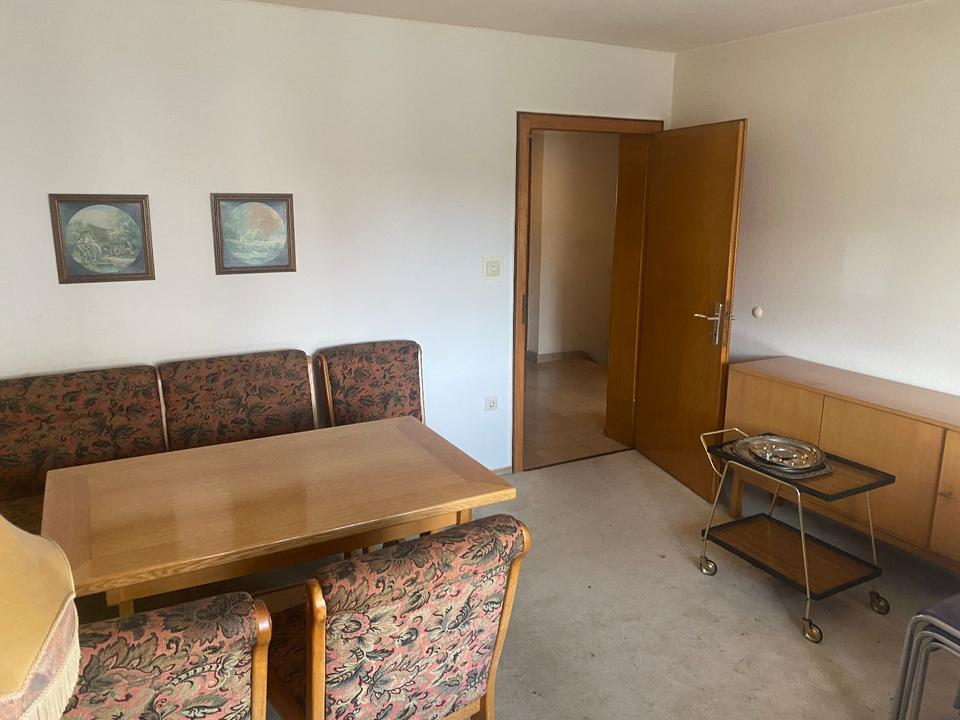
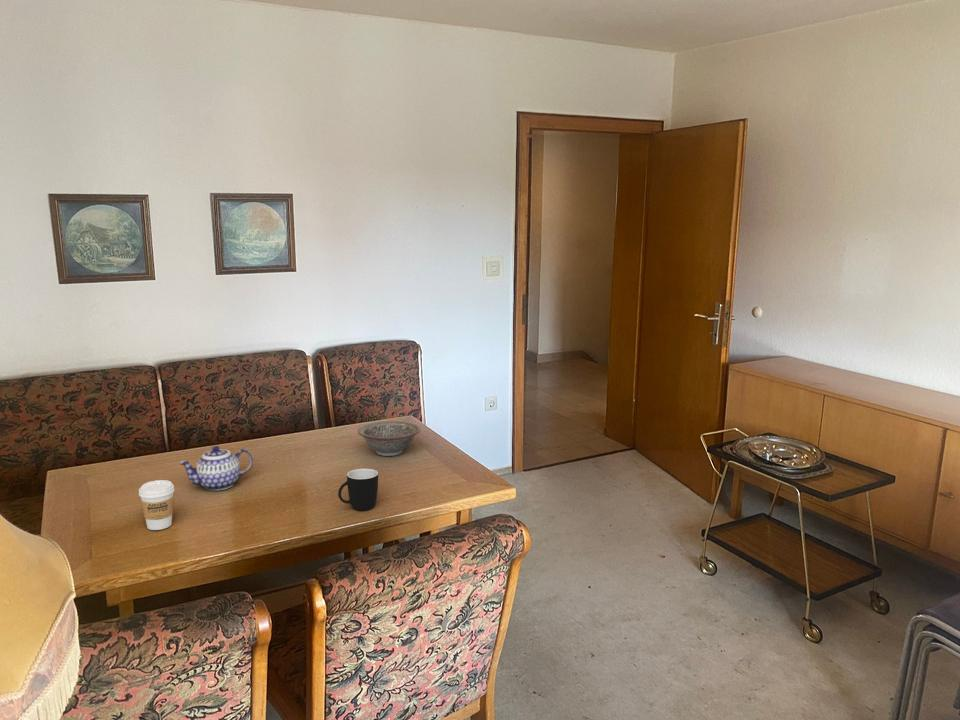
+ mug [337,468,379,512]
+ decorative bowl [357,420,421,457]
+ teapot [178,445,254,492]
+ coffee cup [138,479,175,531]
